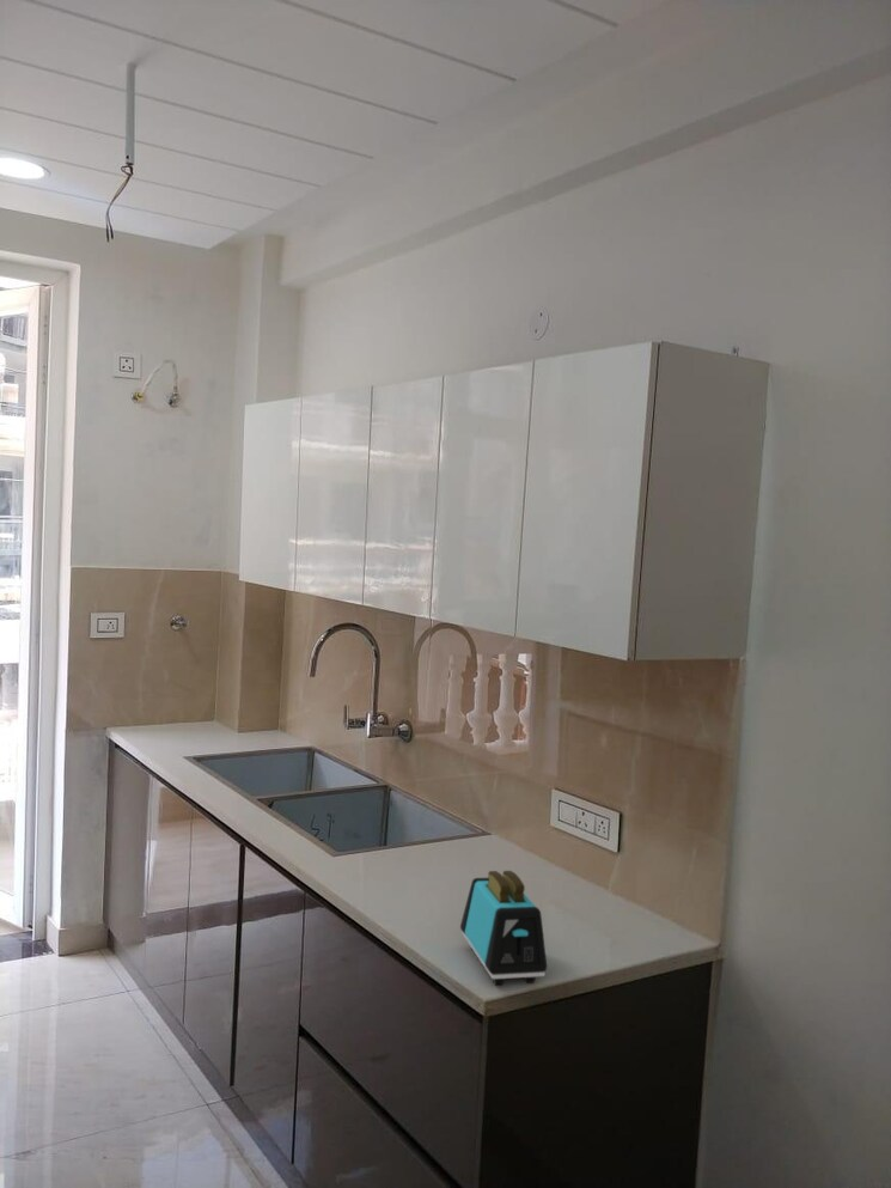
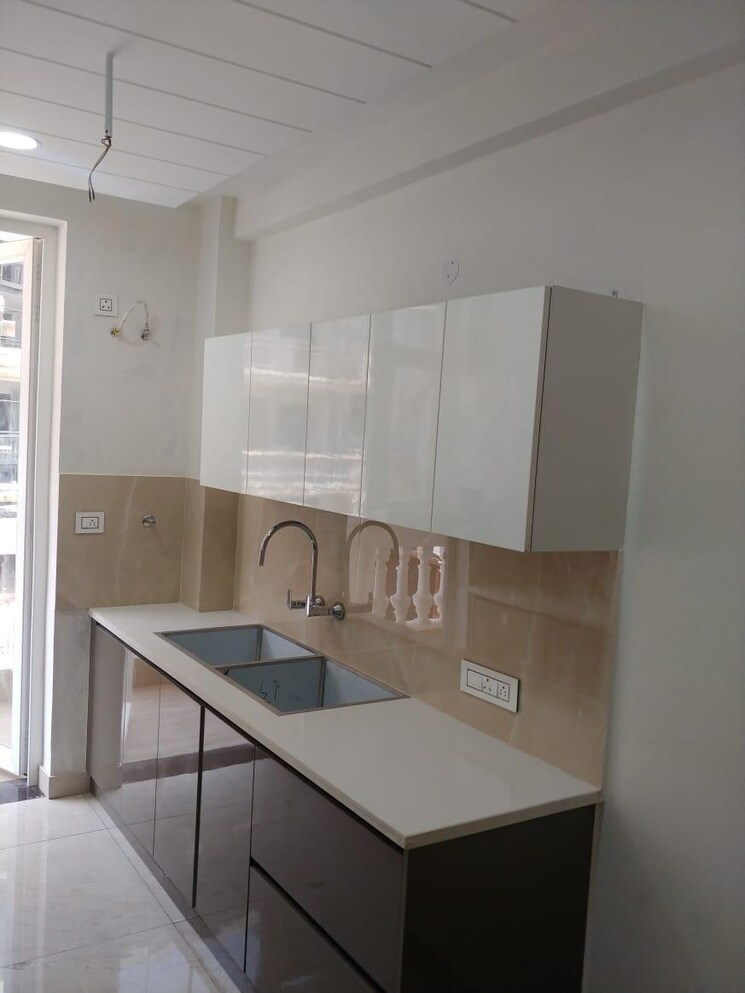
- toaster [459,870,548,986]
